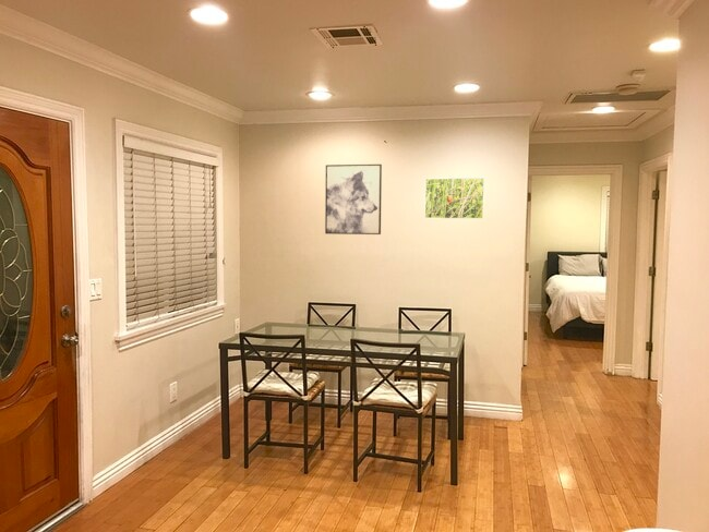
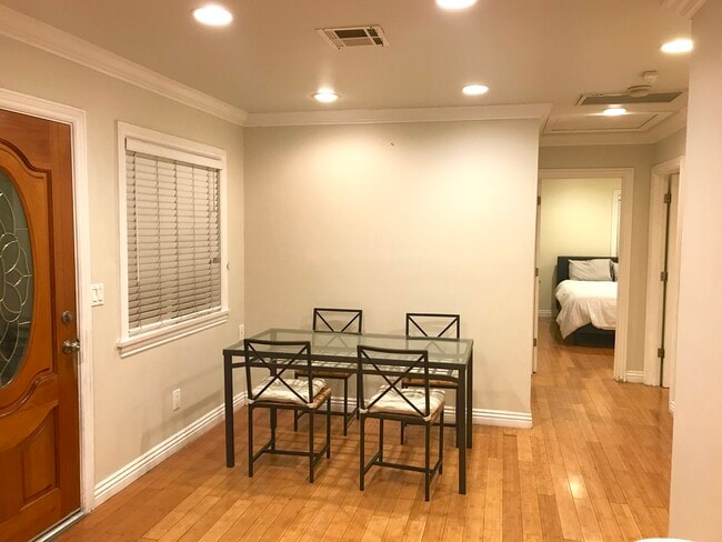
- wall art [324,164,383,235]
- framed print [423,177,485,220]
